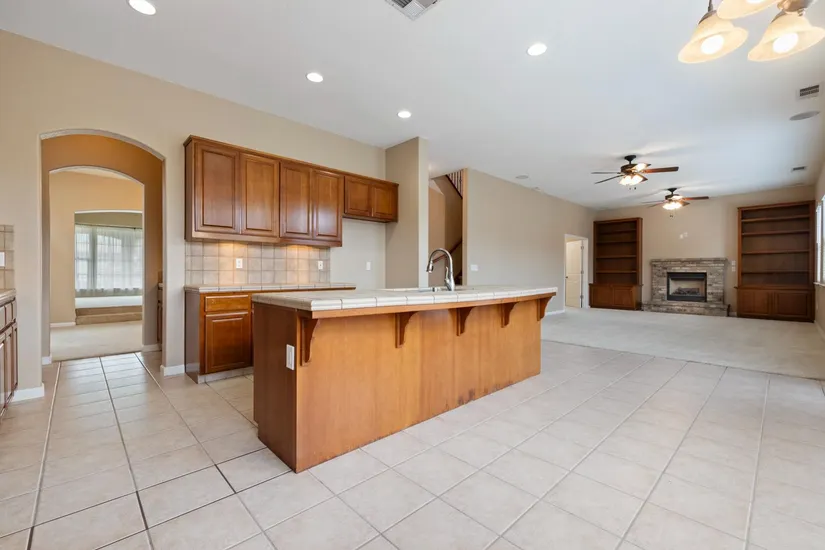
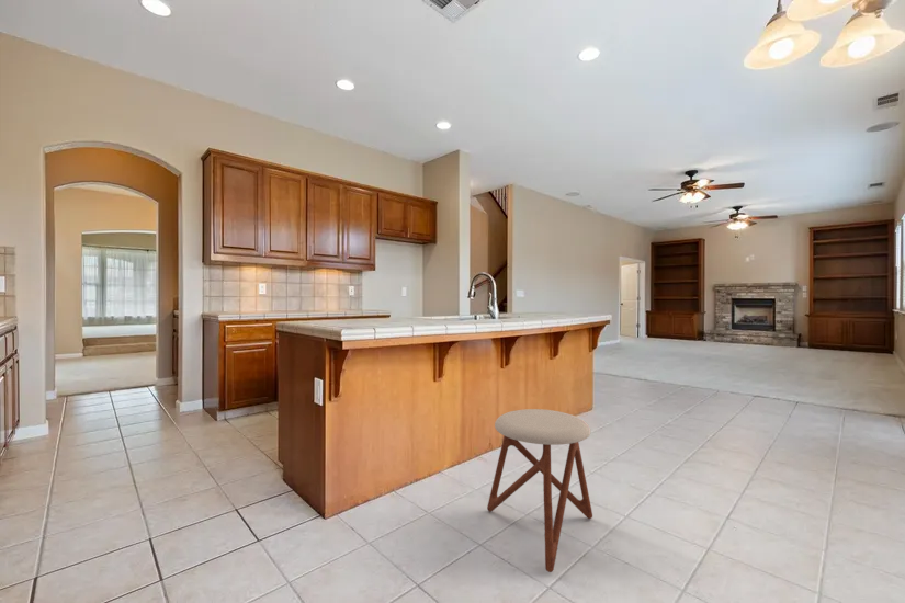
+ stool [486,408,593,573]
